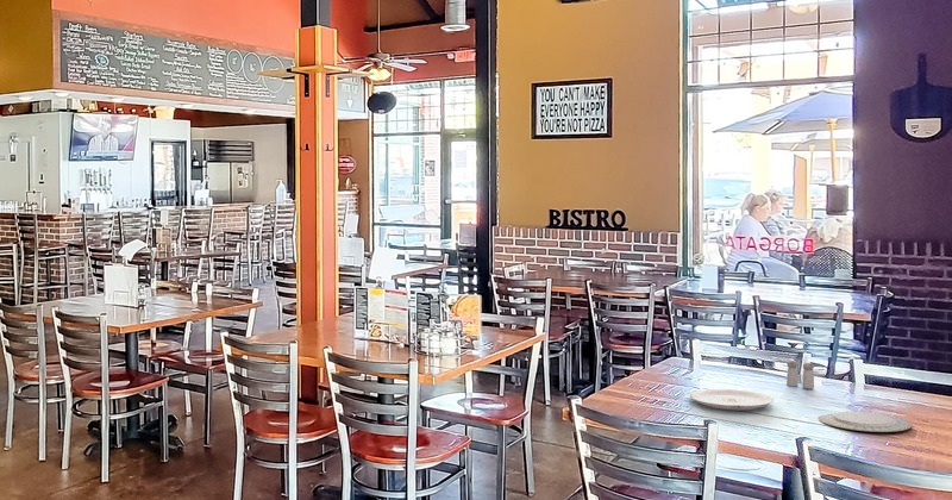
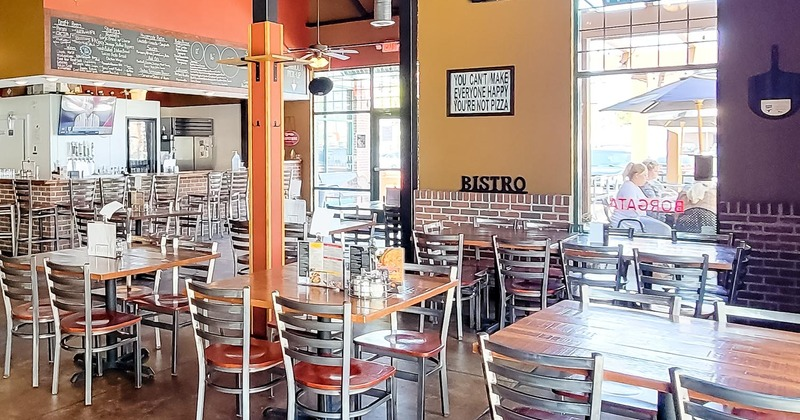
- chinaware [816,411,913,433]
- salt and pepper shaker [785,360,815,390]
- plate [689,388,775,411]
